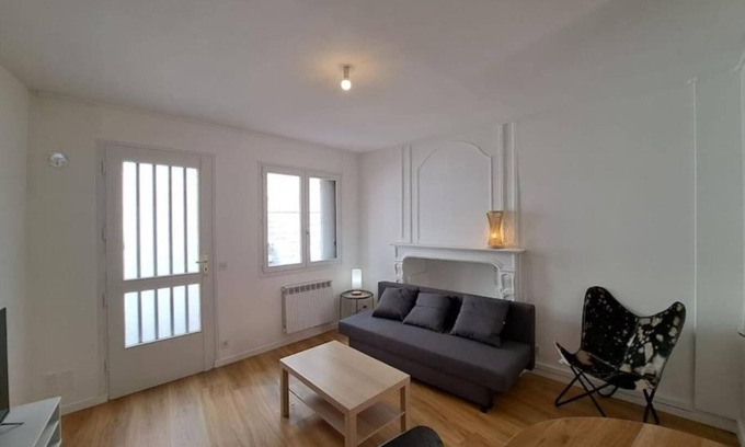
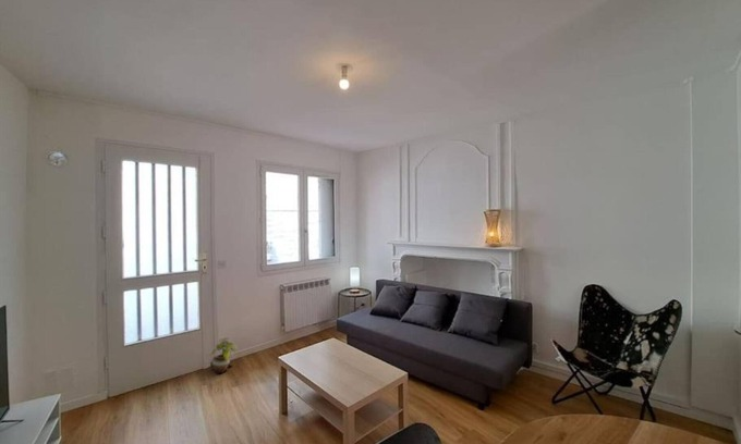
+ potted plant [209,337,239,374]
